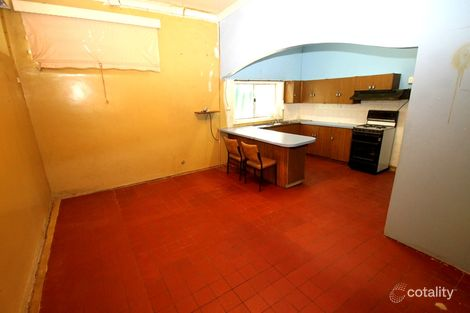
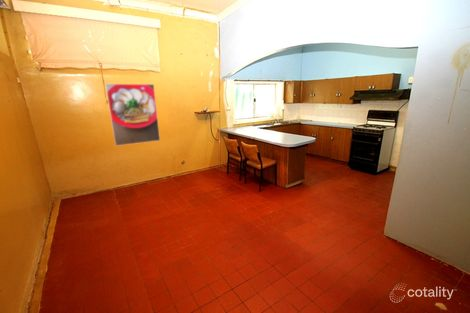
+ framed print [104,83,161,147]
